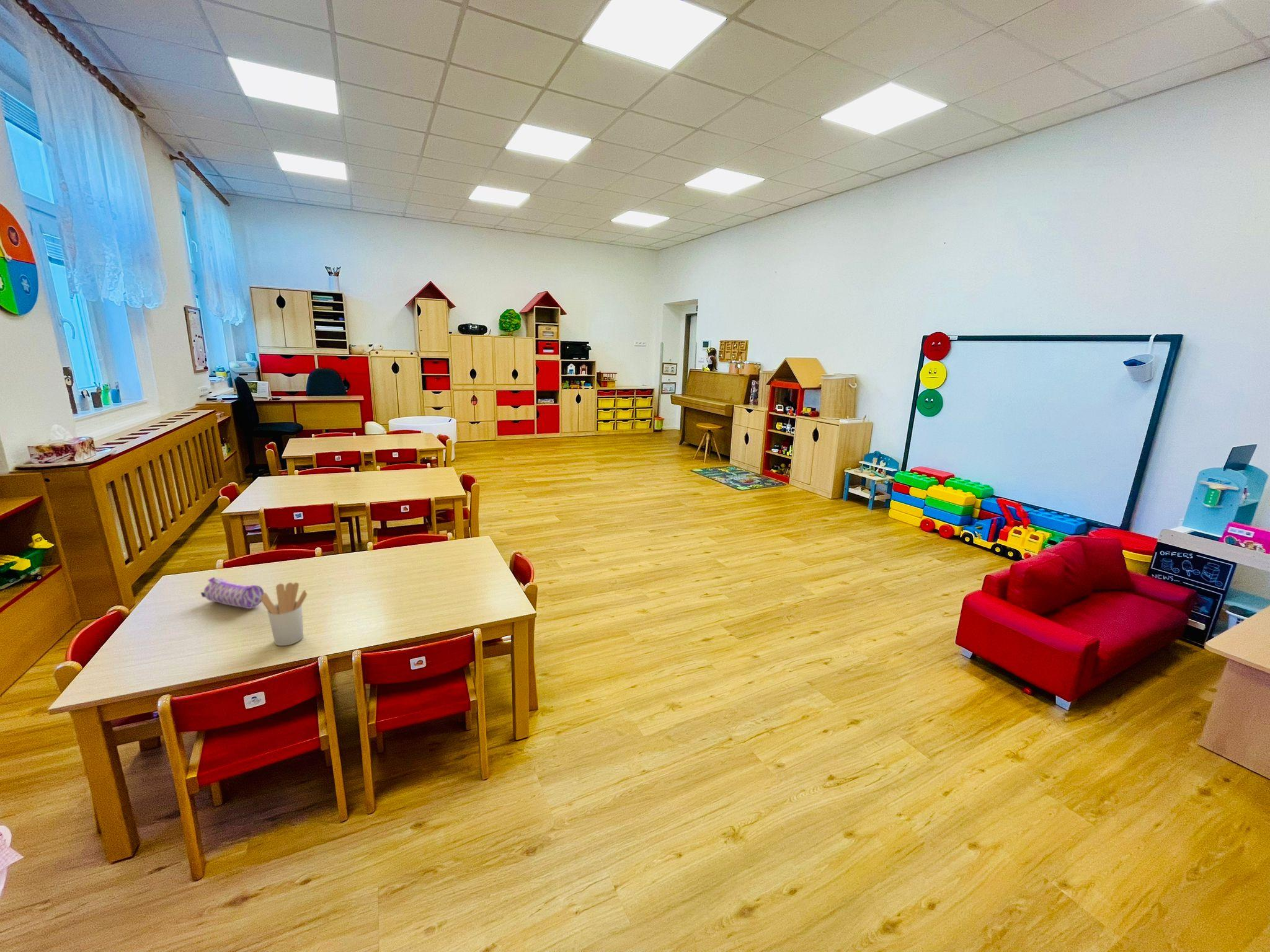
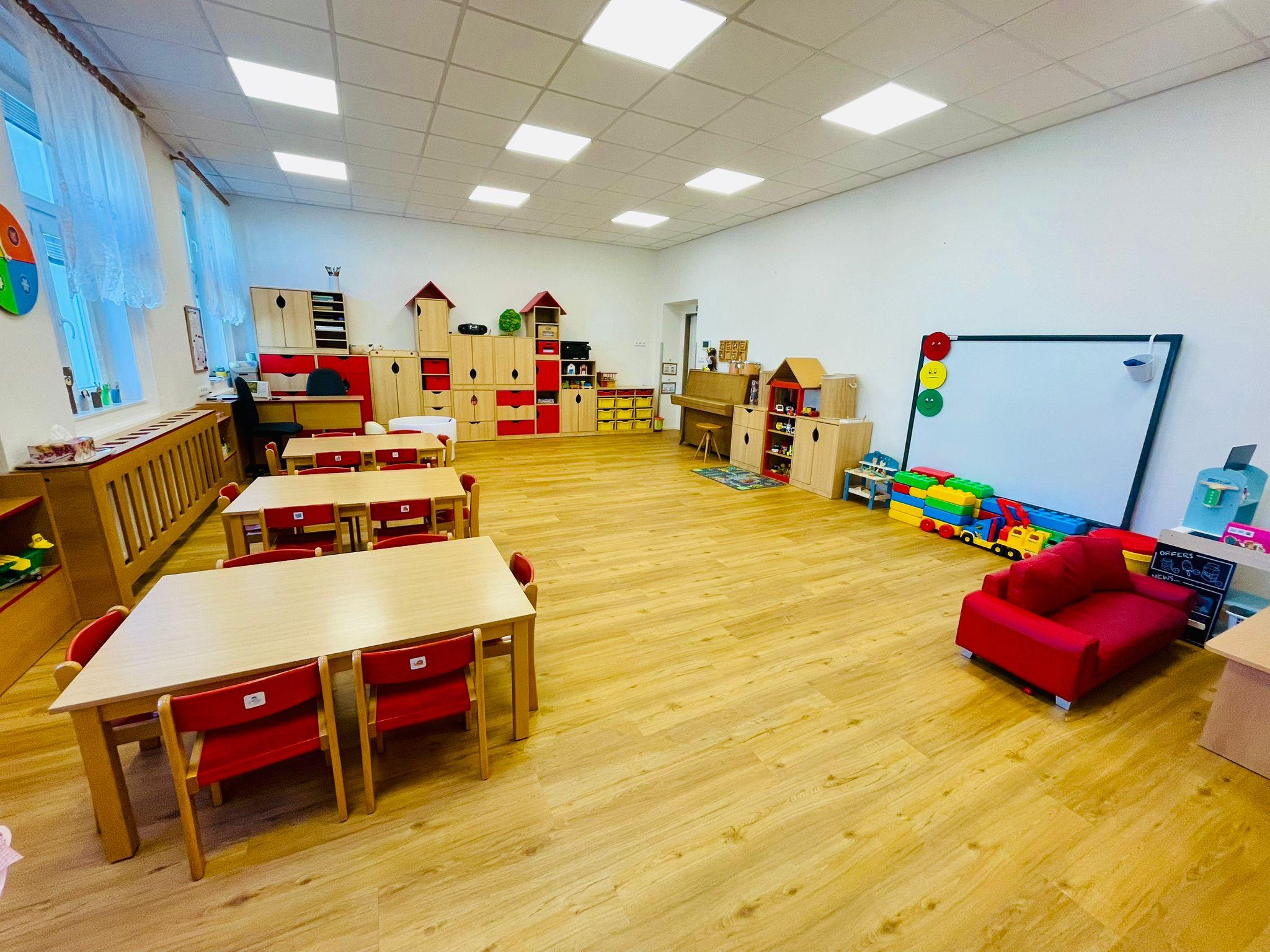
- utensil holder [261,582,308,646]
- pencil case [200,576,265,609]
